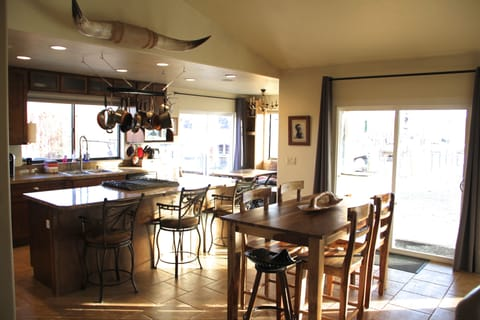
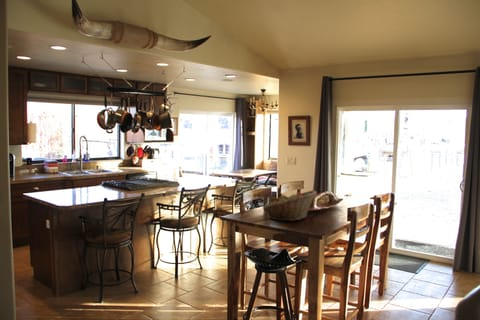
+ fruit basket [261,189,318,222]
